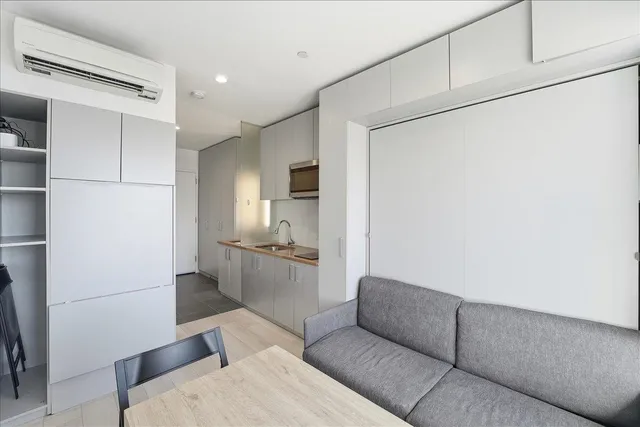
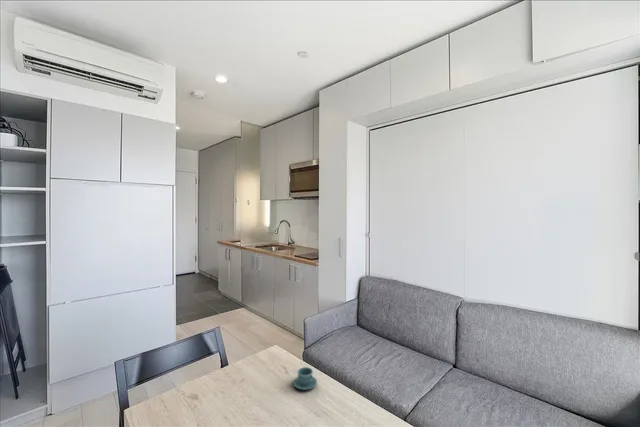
+ teacup [292,366,318,391]
